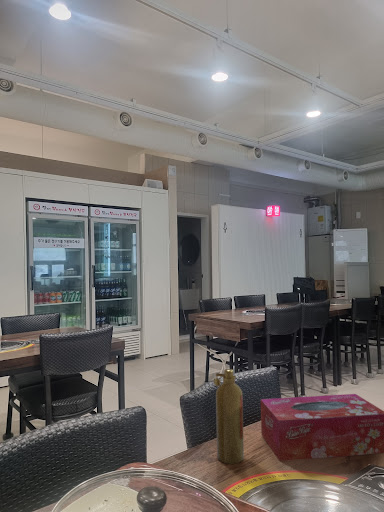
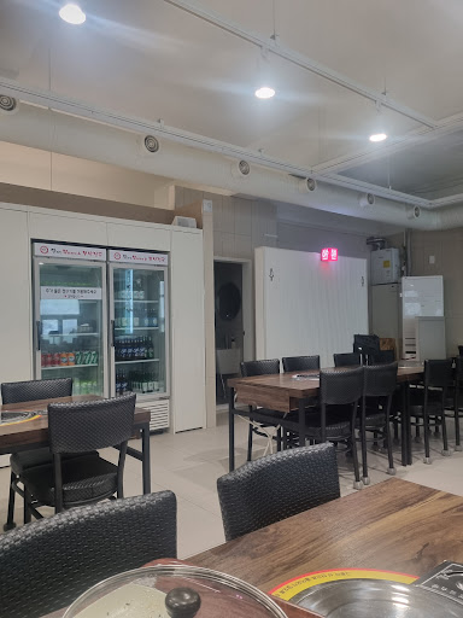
- tissue box [260,393,384,462]
- perfume bottle [212,368,245,465]
